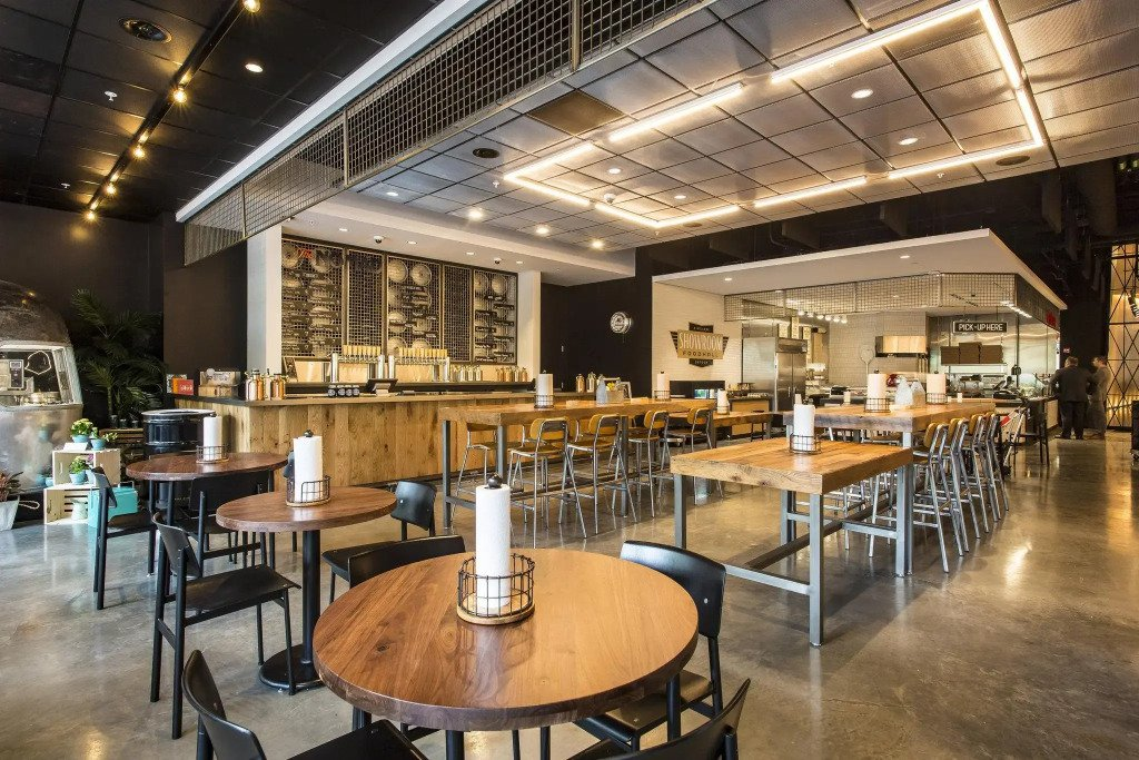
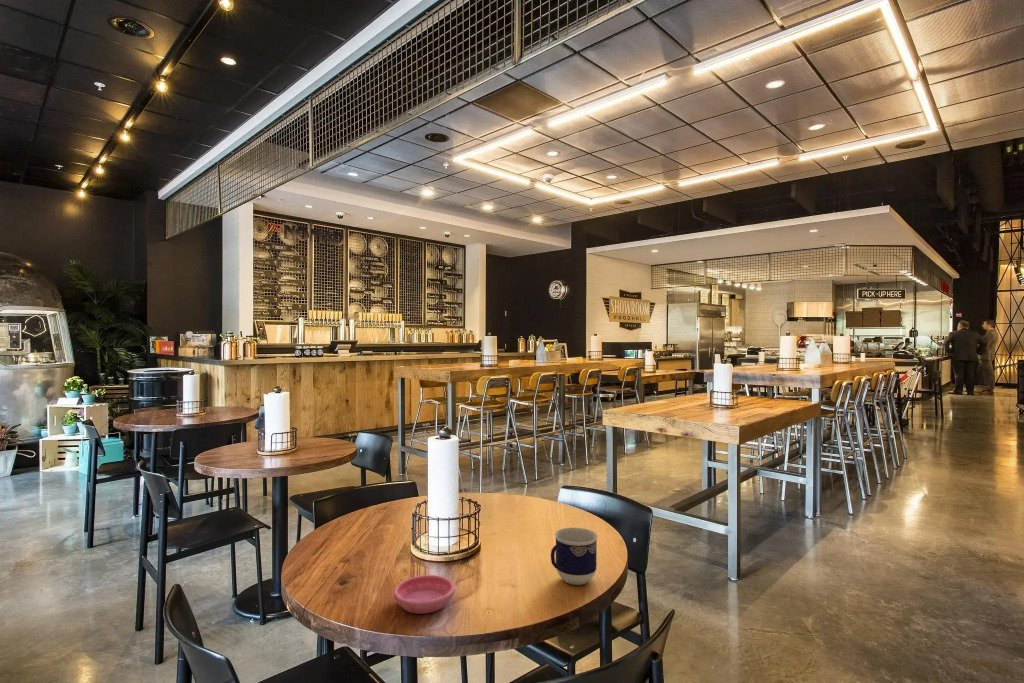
+ saucer [393,574,456,615]
+ cup [550,527,599,586]
